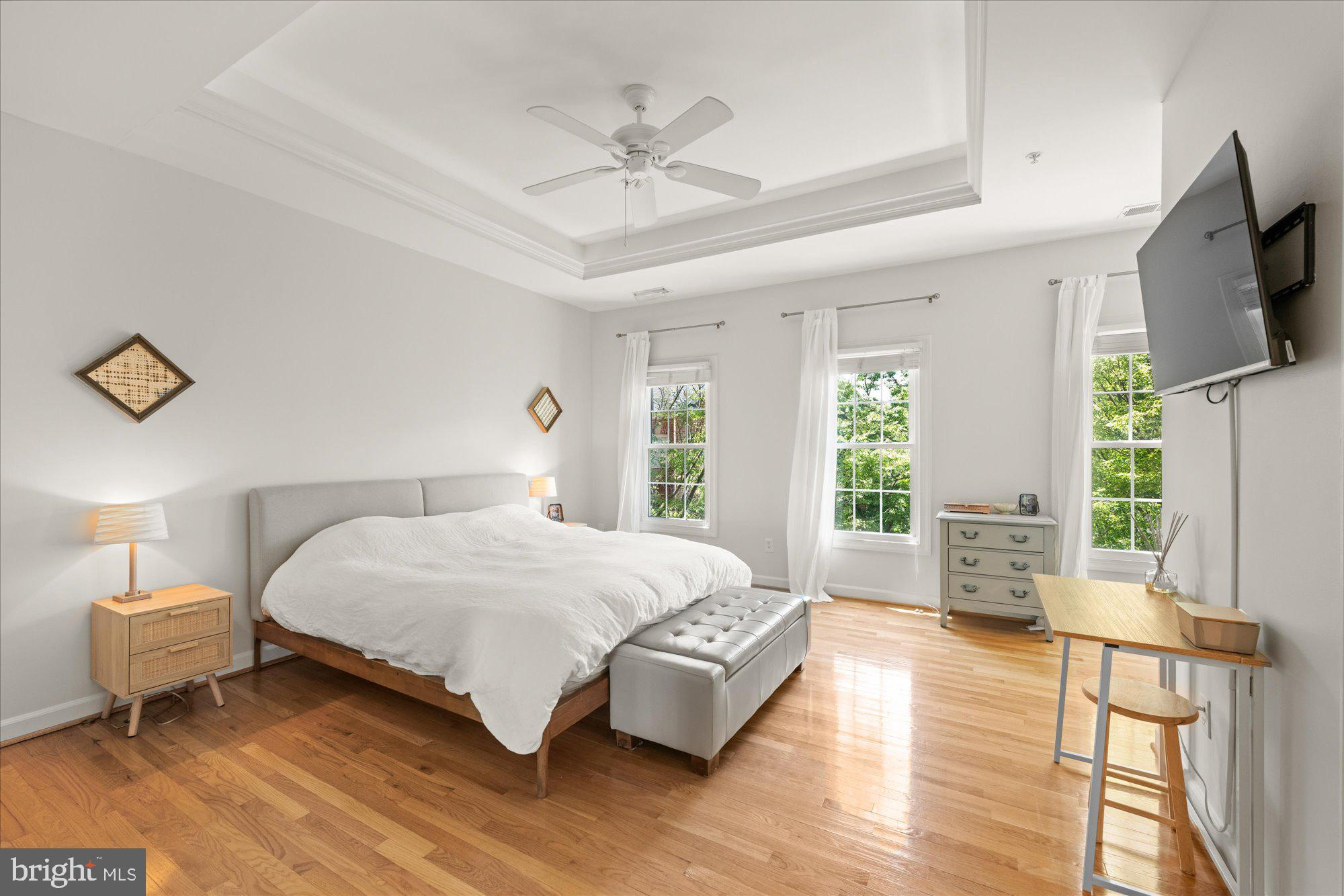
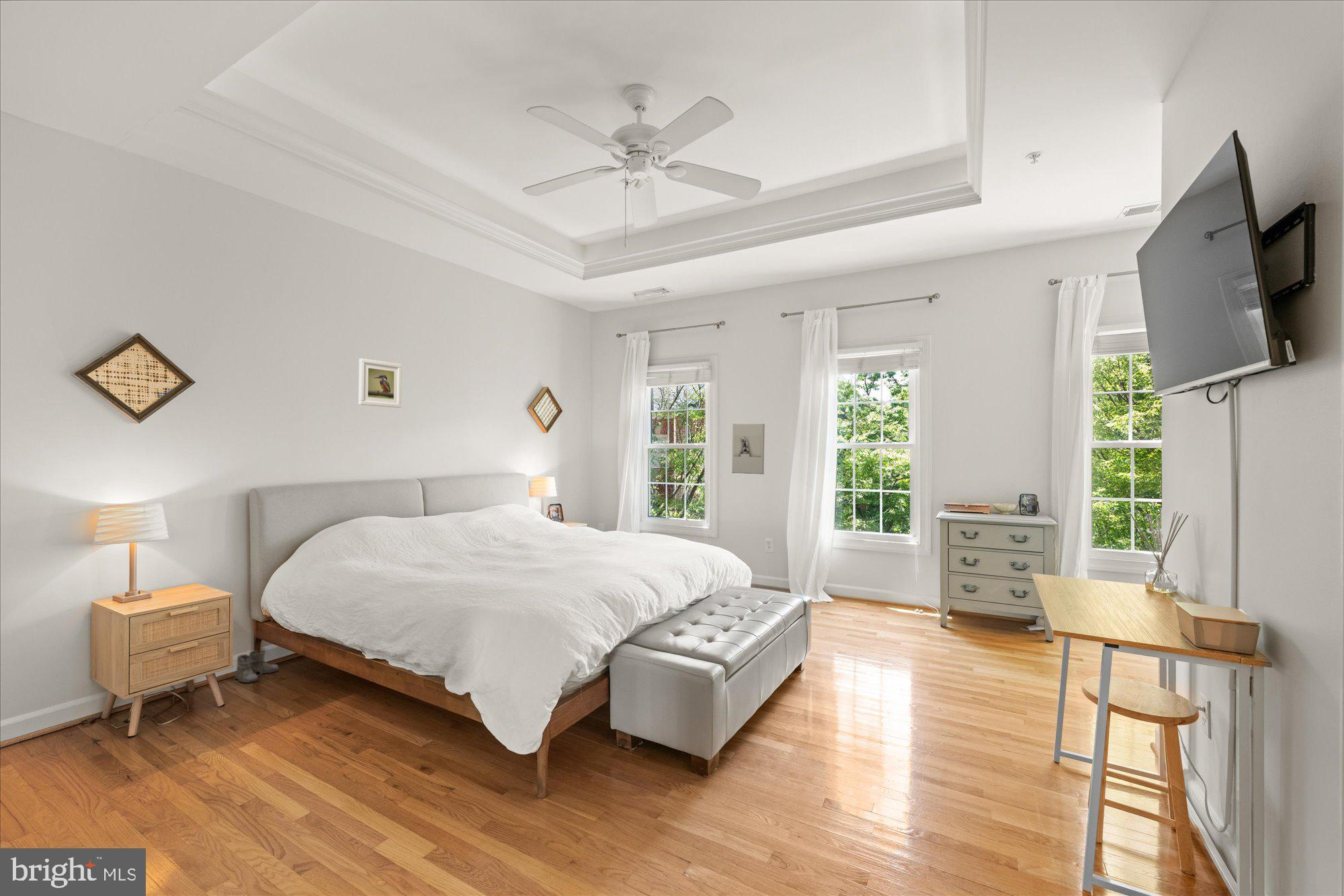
+ boots [229,649,280,684]
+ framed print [358,358,403,408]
+ wall sculpture [731,423,765,475]
